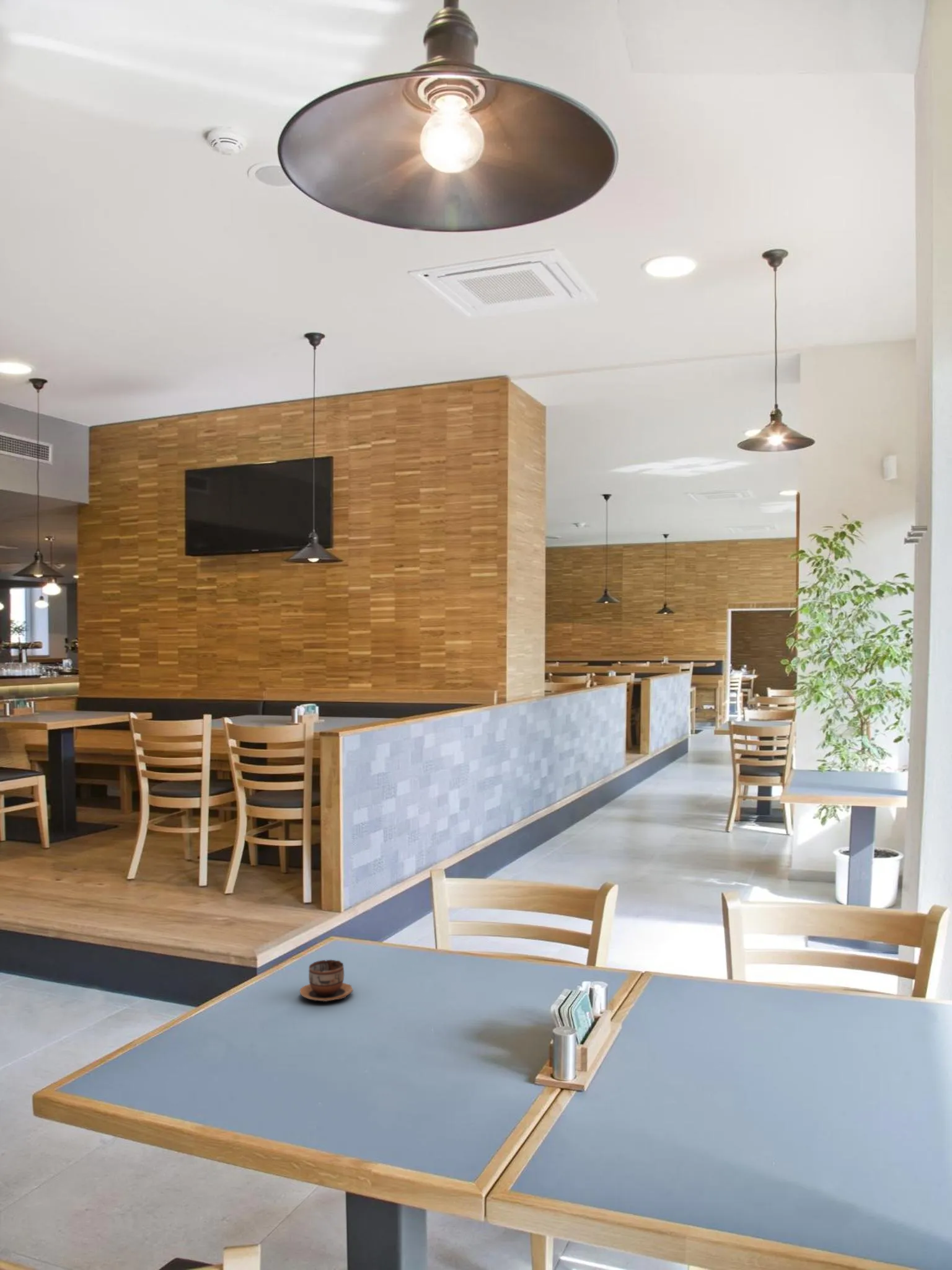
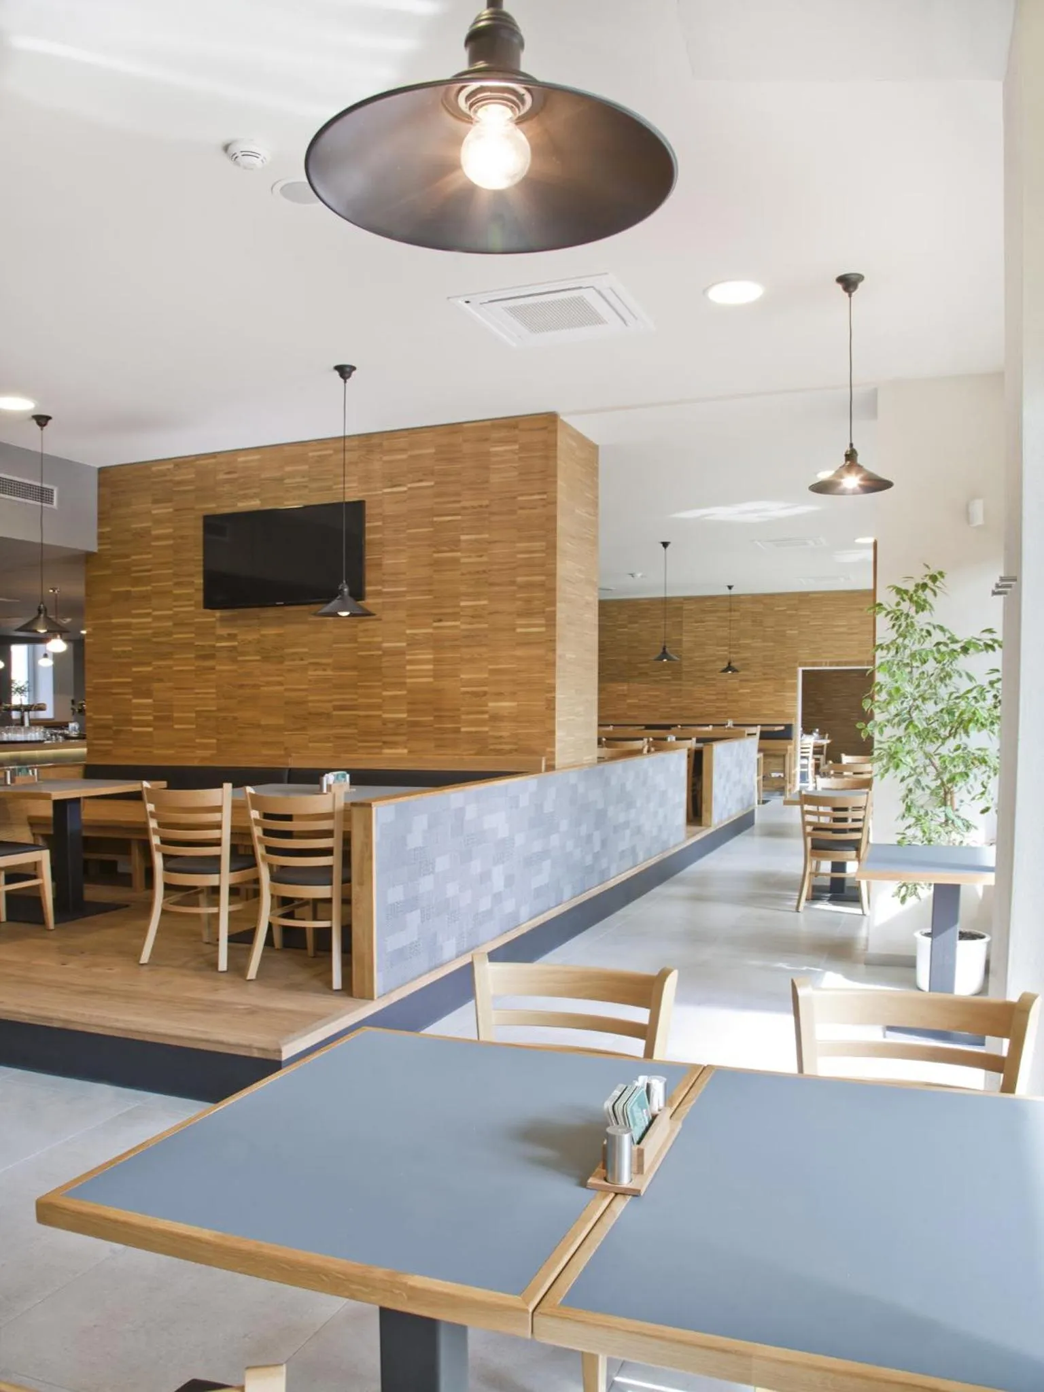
- cup [299,959,354,1002]
